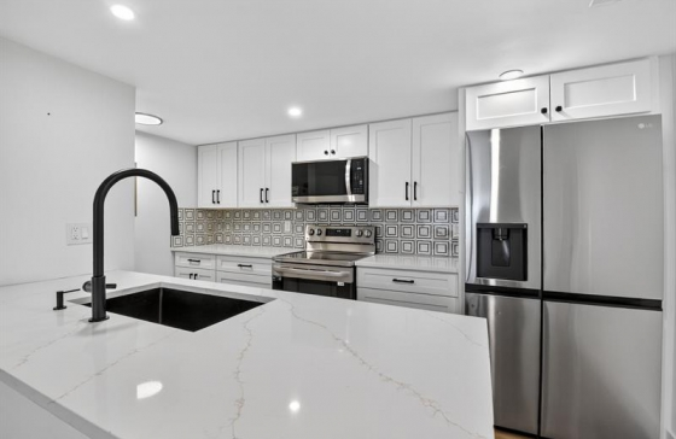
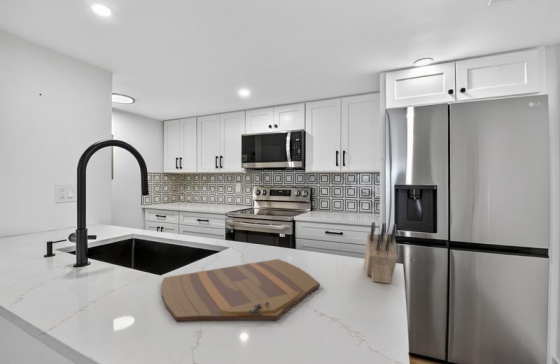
+ knife block [363,221,399,284]
+ cutting board [161,258,321,322]
